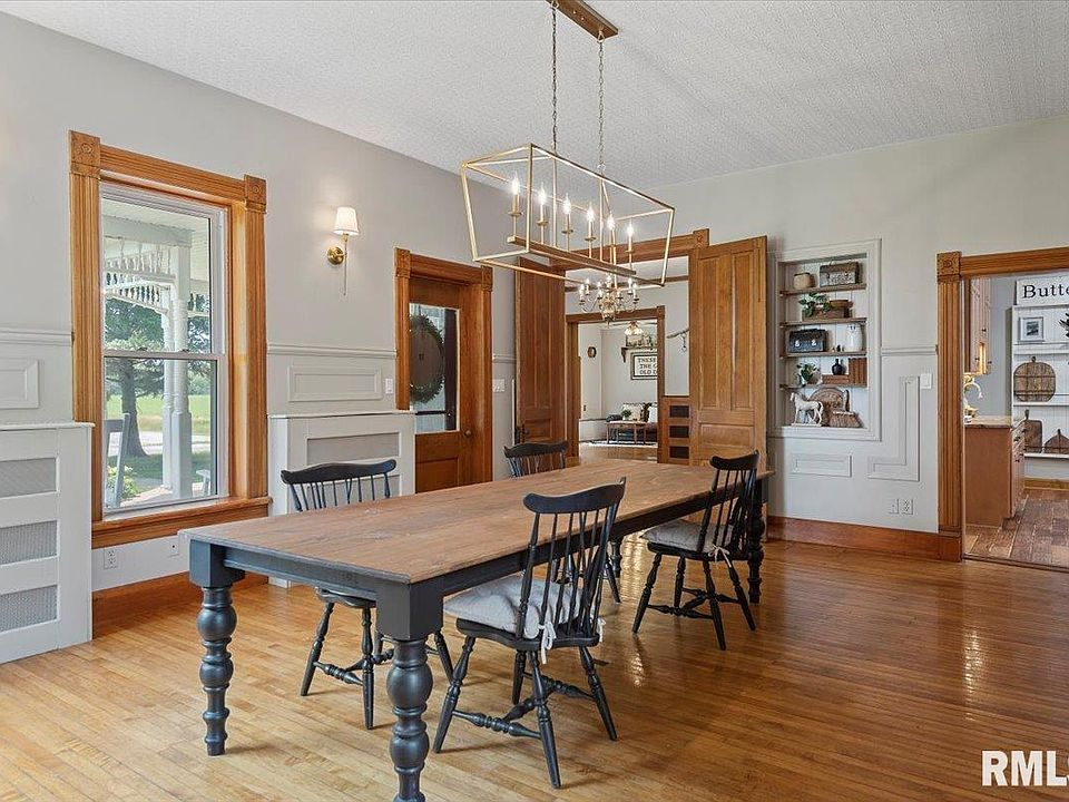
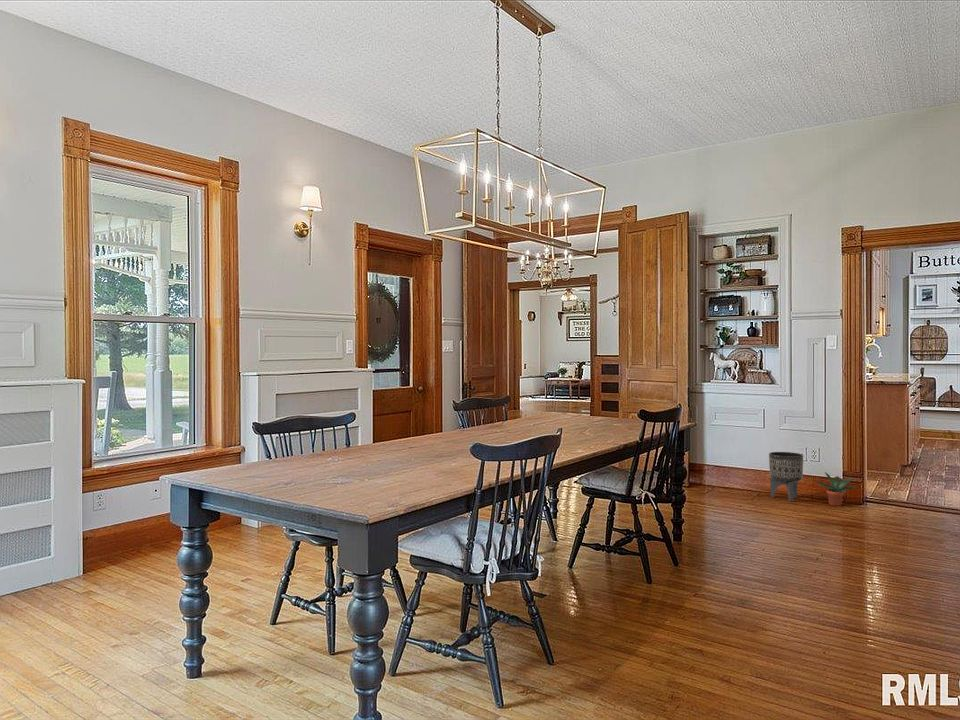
+ potted plant [816,471,858,507]
+ planter [768,451,804,503]
